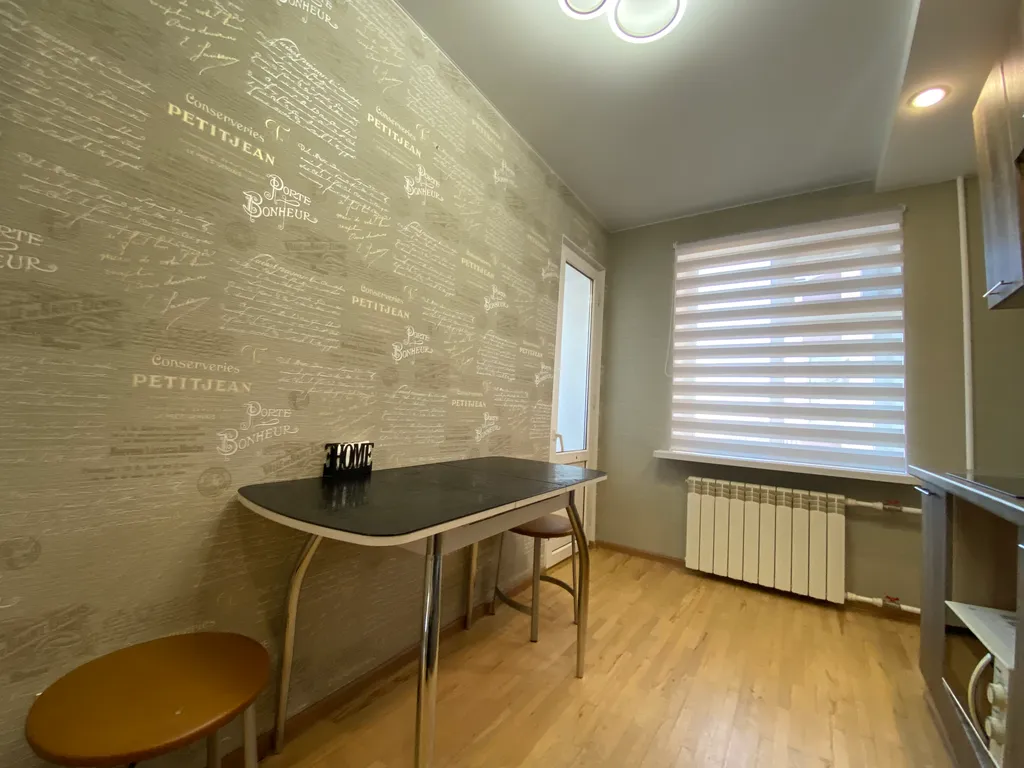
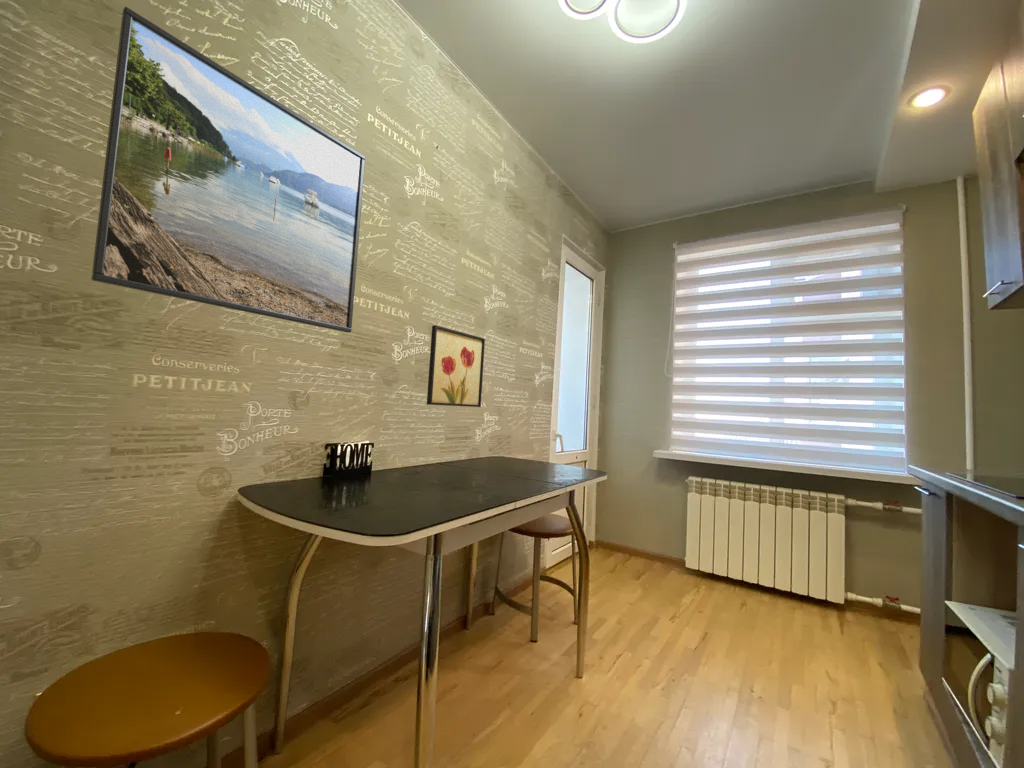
+ wall art [426,324,486,408]
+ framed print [91,6,366,333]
